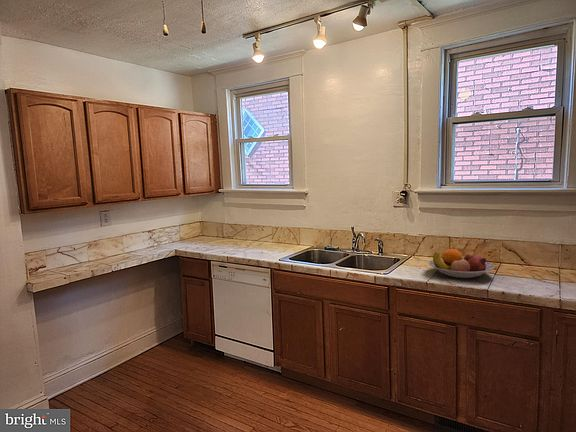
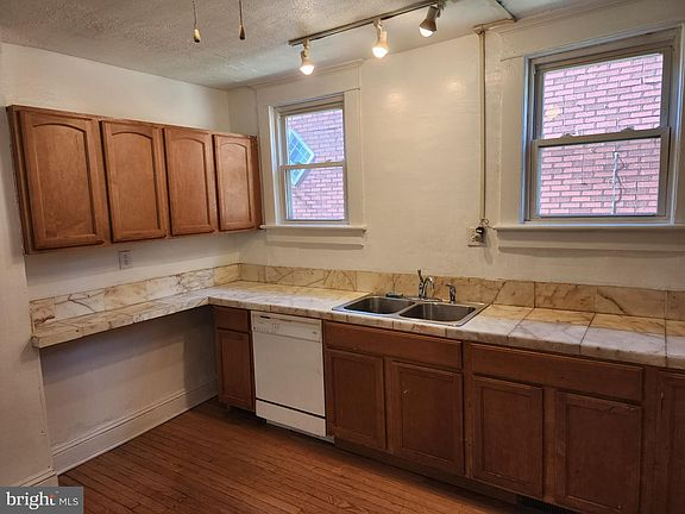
- fruit bowl [428,248,495,279]
